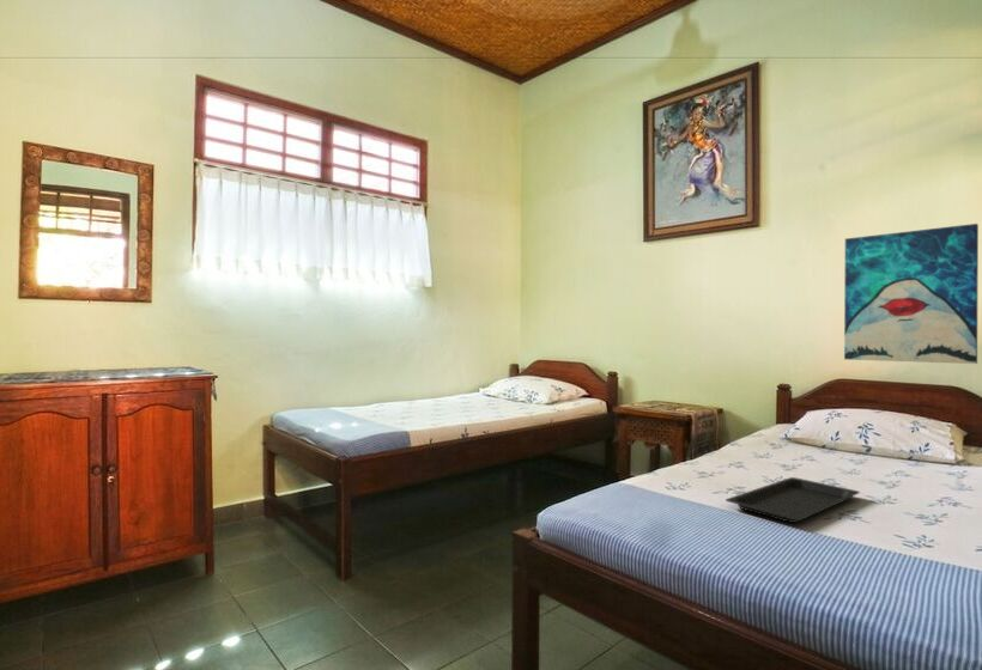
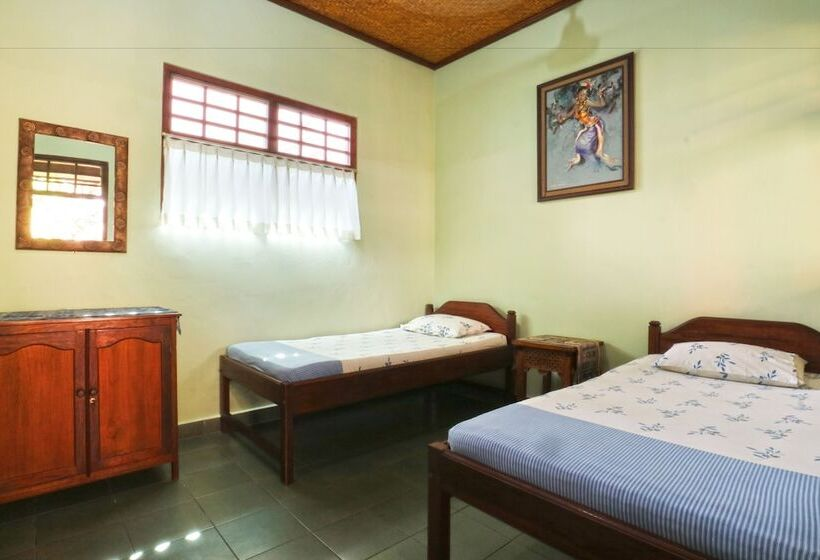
- serving tray [725,476,861,524]
- wall art [843,223,980,365]
